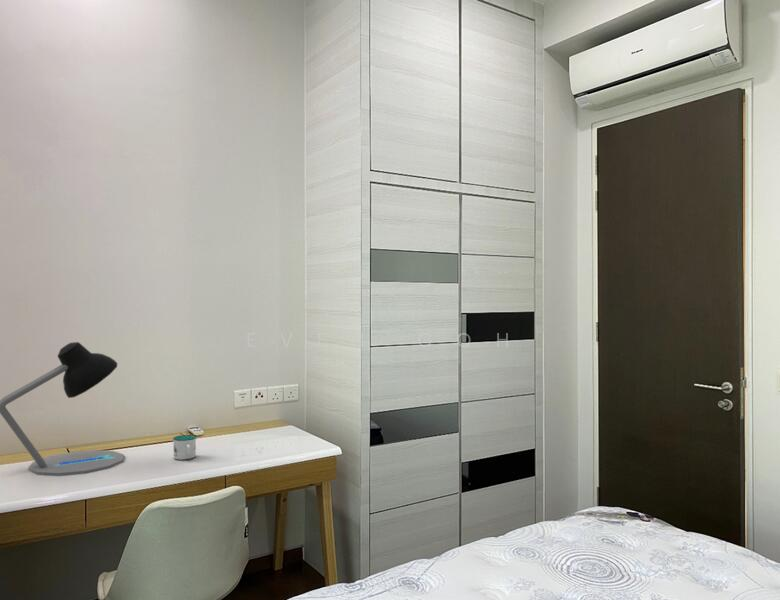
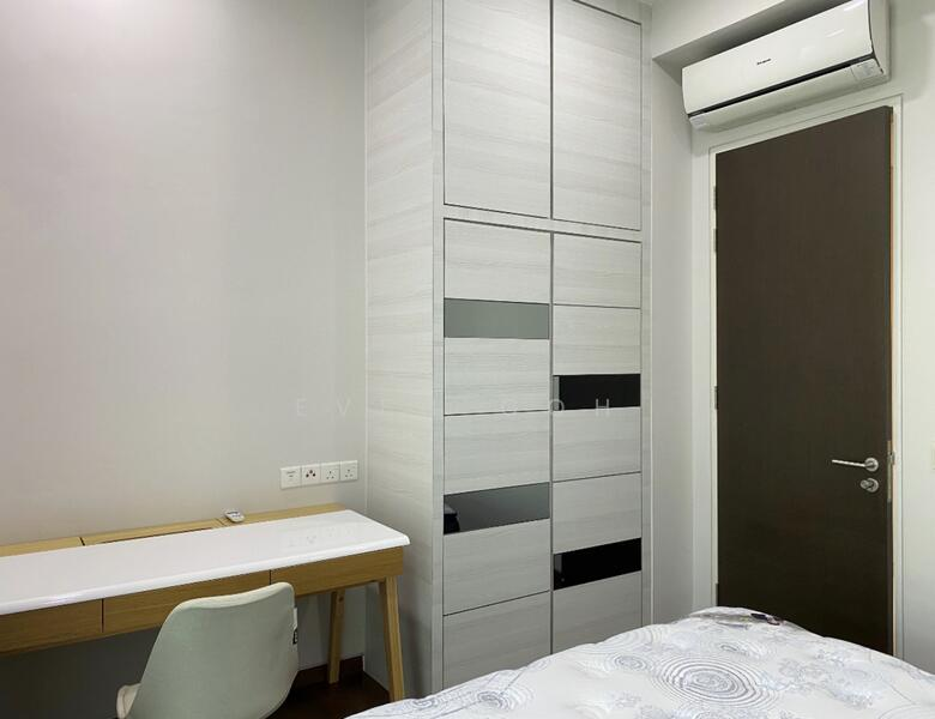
- mug [172,434,198,461]
- desk lamp [0,341,125,477]
